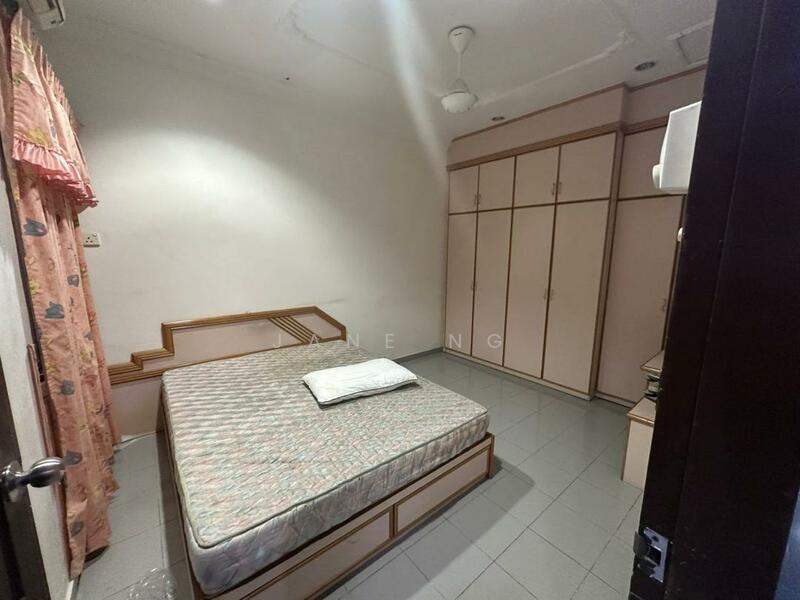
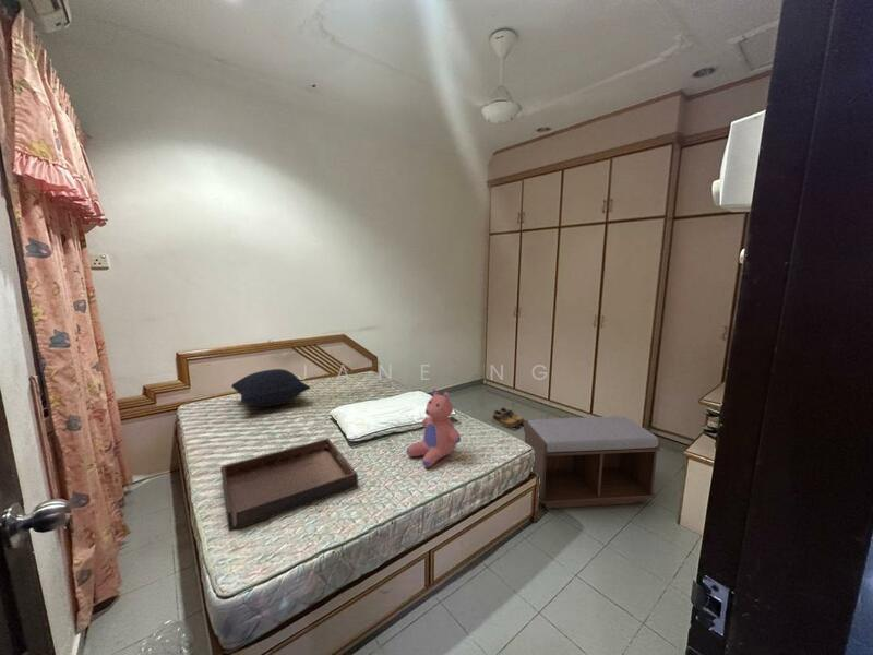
+ serving tray [220,438,359,531]
+ bench [523,415,662,510]
+ pillow [230,368,311,408]
+ teddy bear [406,386,462,468]
+ shoes [489,406,525,431]
